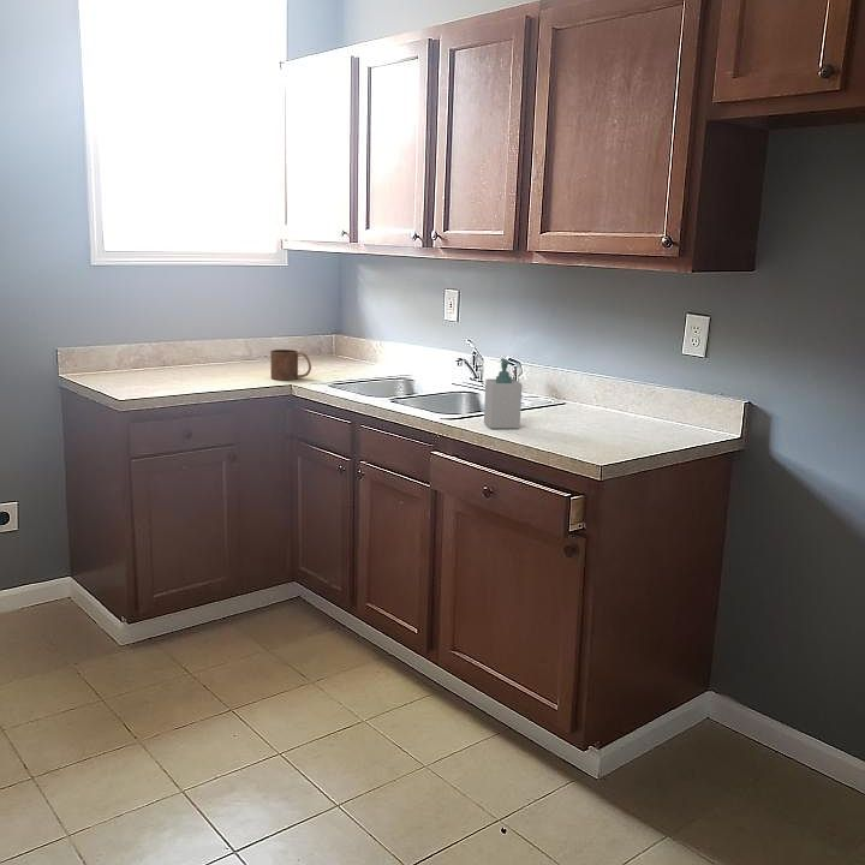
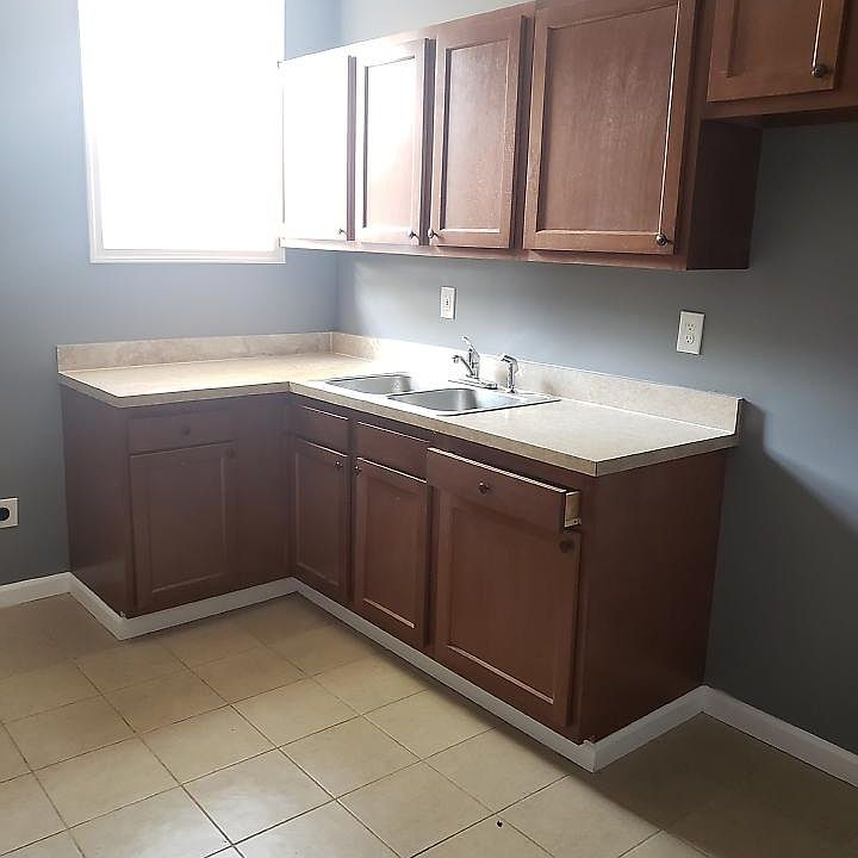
- soap bottle [483,358,523,430]
- mug [269,348,312,381]
